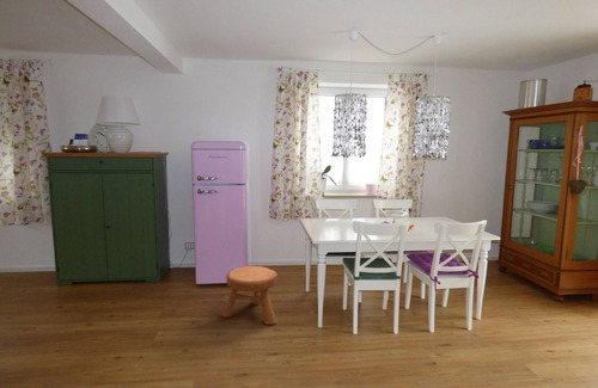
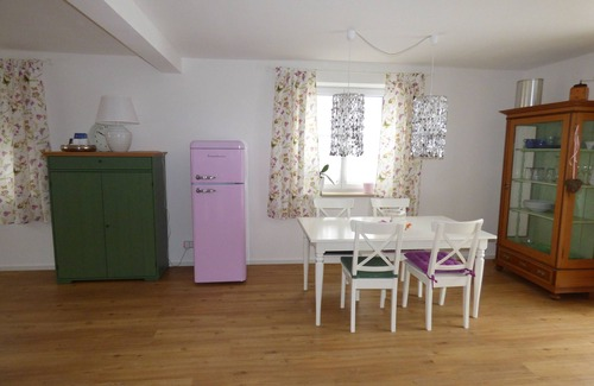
- stool [221,265,279,326]
